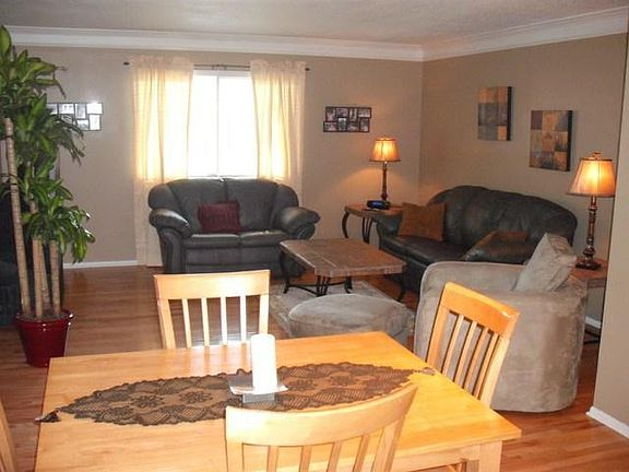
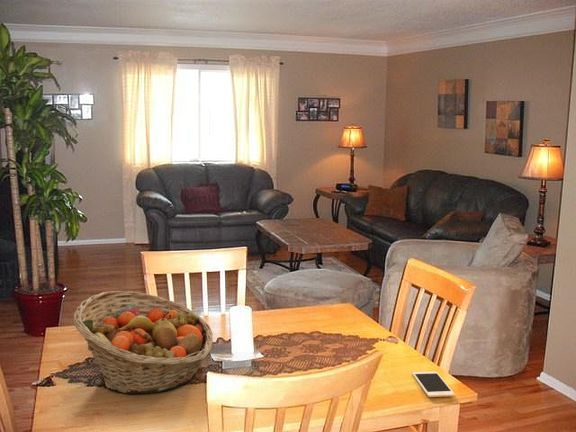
+ fruit basket [73,290,214,395]
+ cell phone [411,371,456,398]
